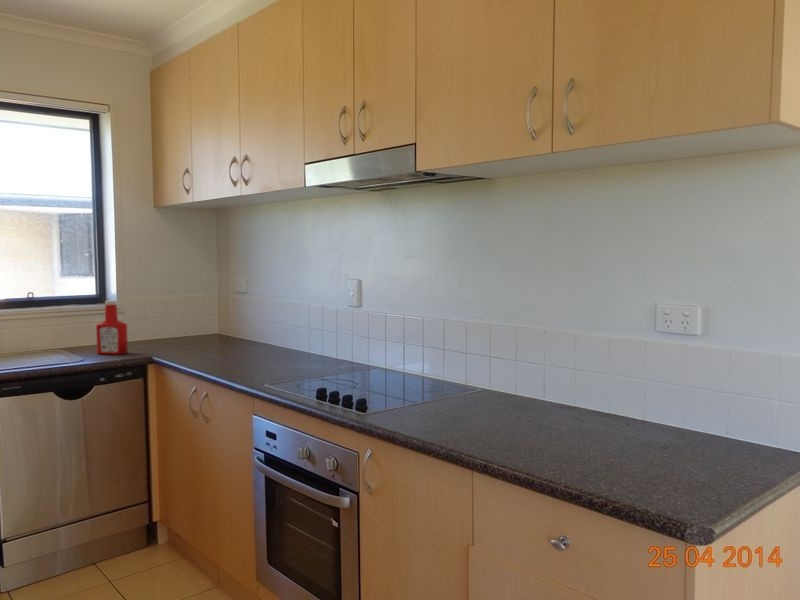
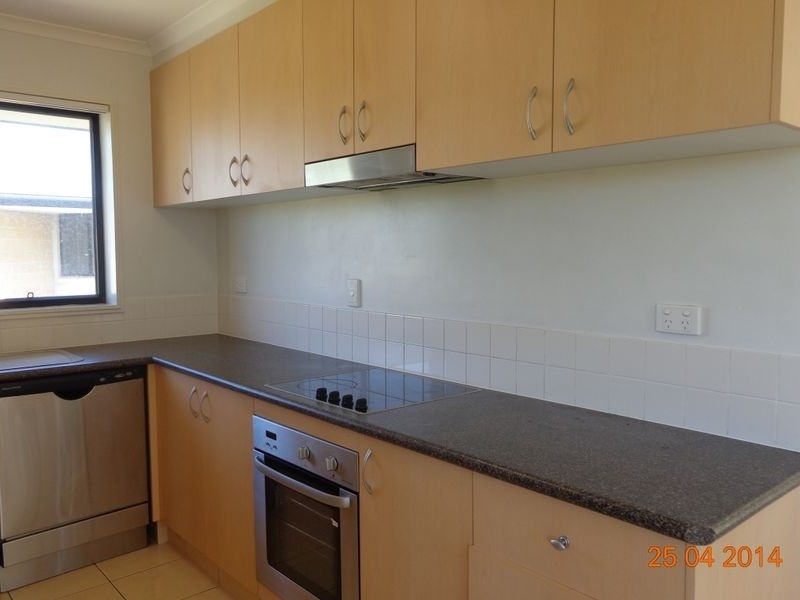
- soap bottle [95,300,129,355]
